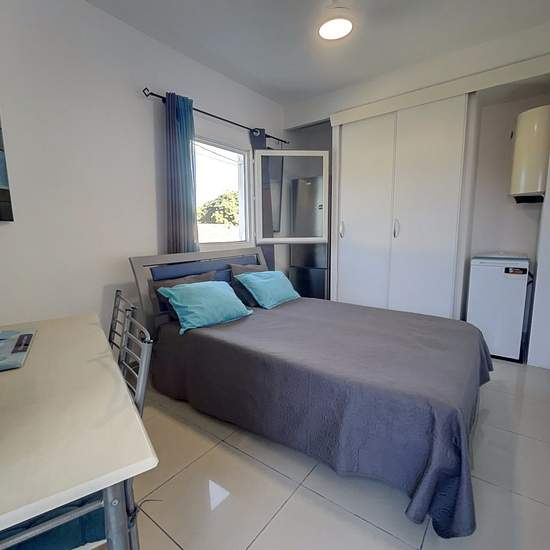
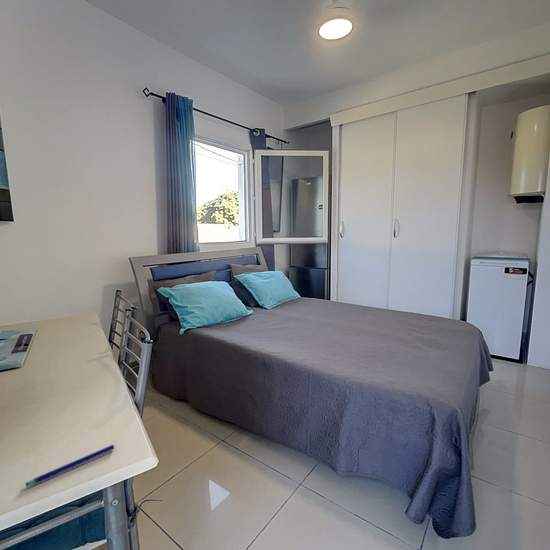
+ pen [25,444,115,488]
